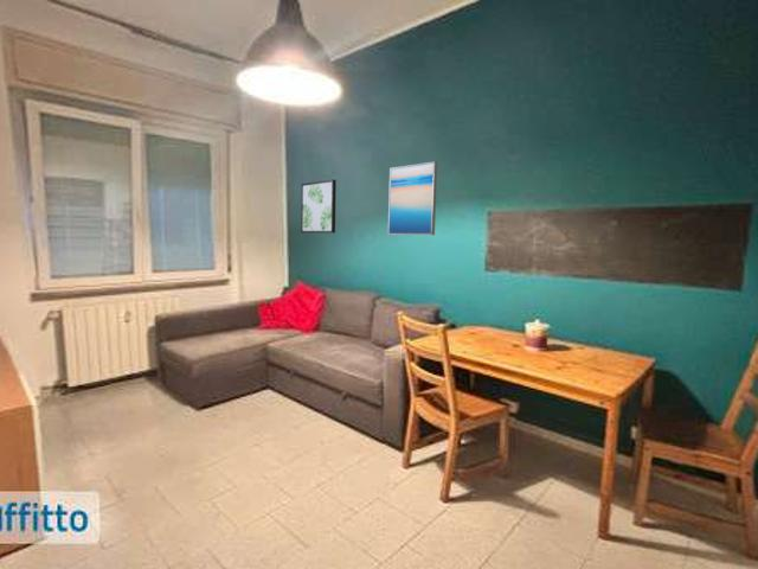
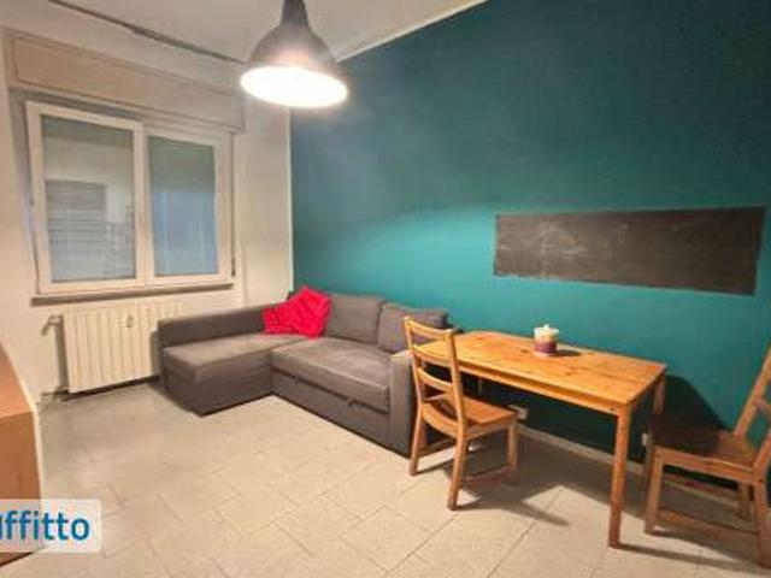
- wall art [387,160,438,236]
- wall art [300,178,338,235]
